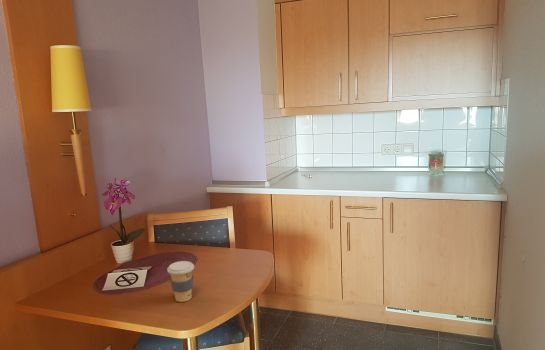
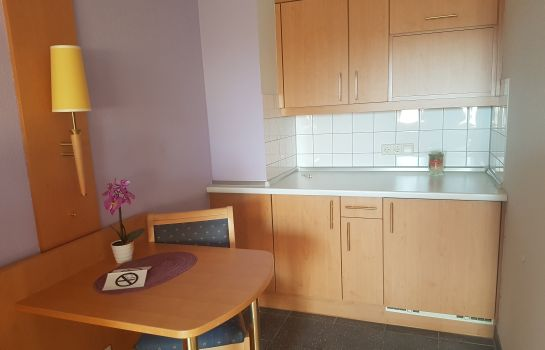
- coffee cup [166,260,195,303]
